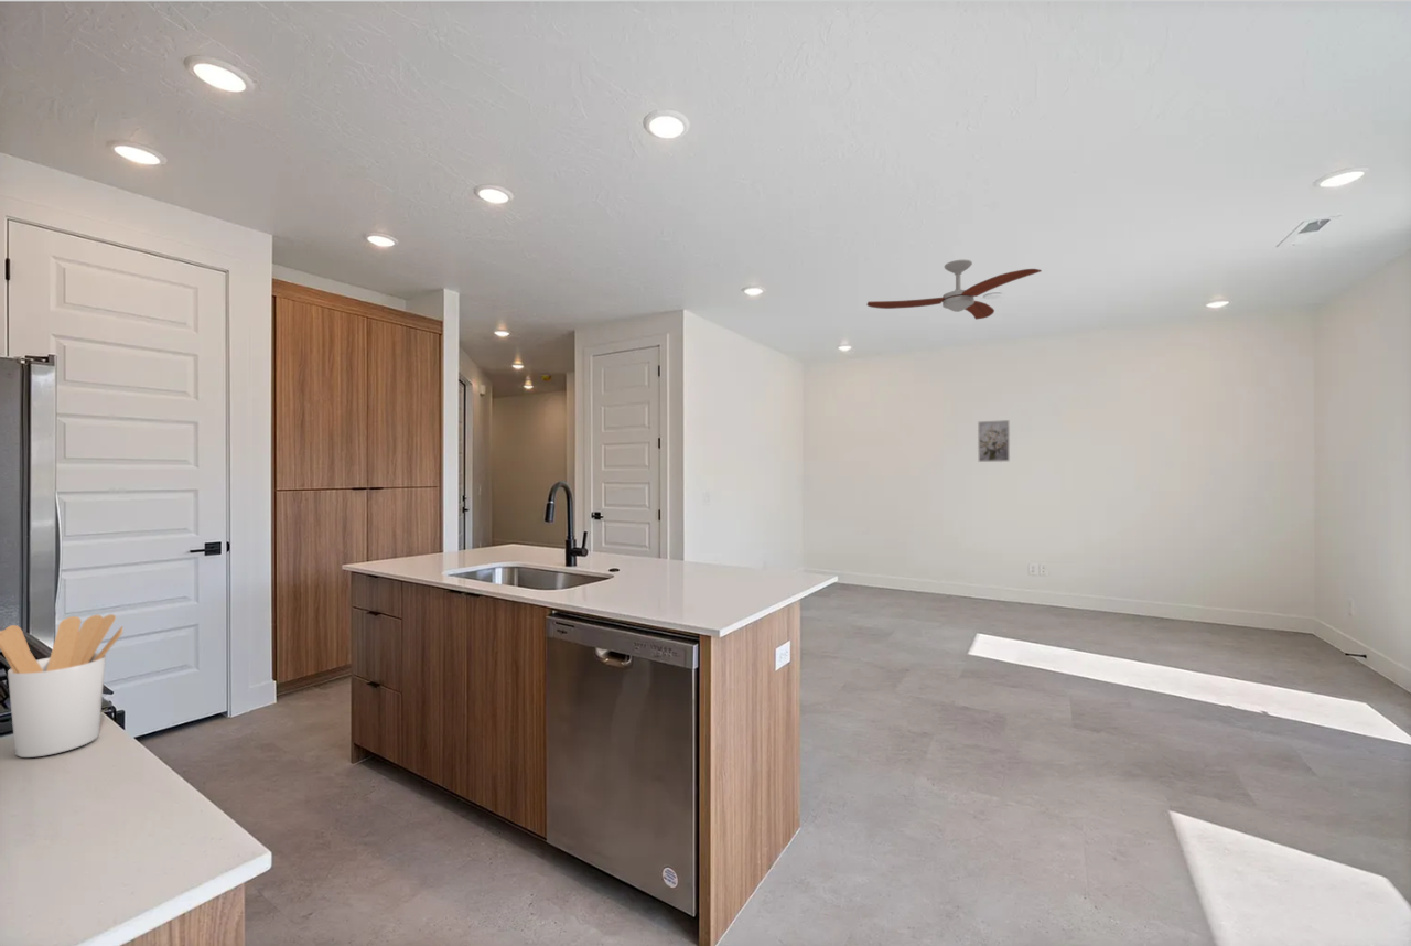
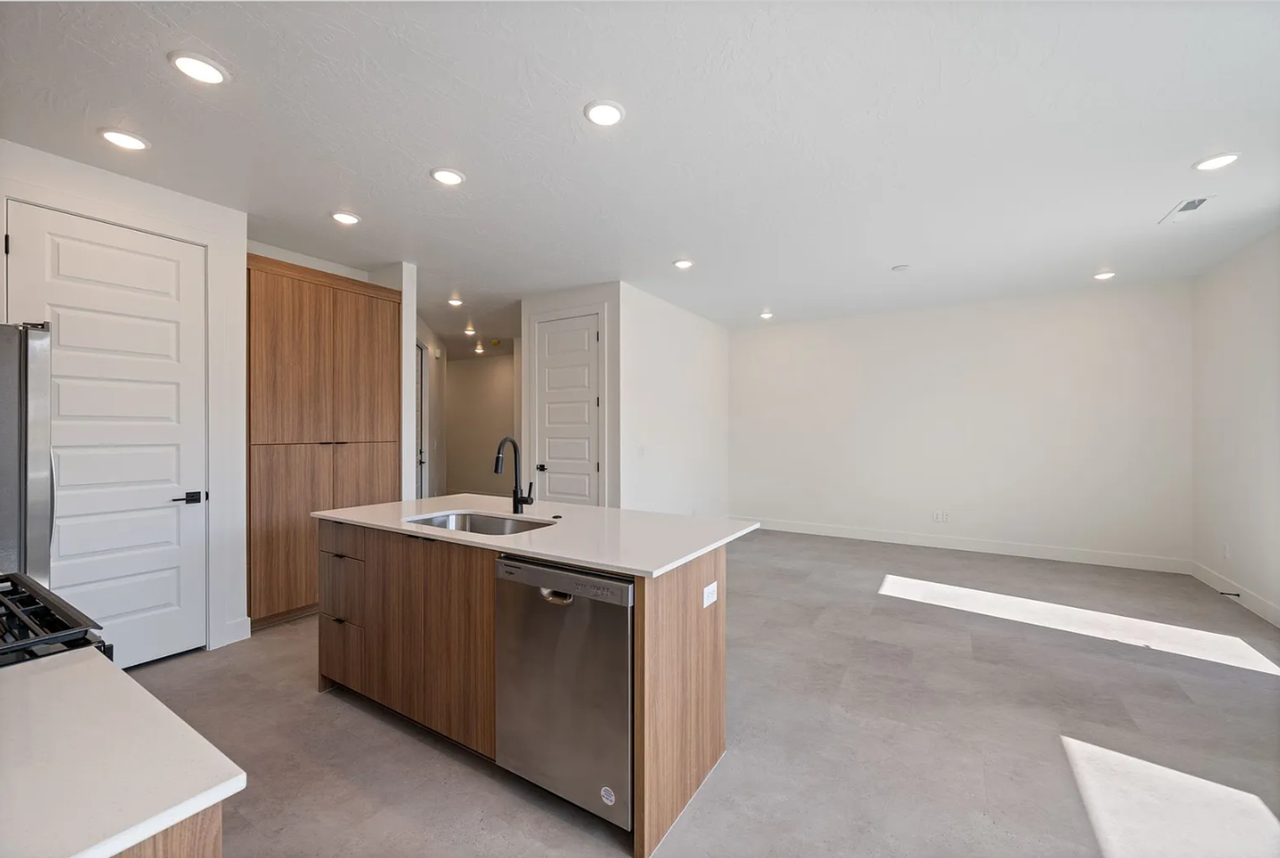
- wall art [977,419,1011,463]
- utensil holder [0,613,125,759]
- ceiling fan [866,259,1043,321]
